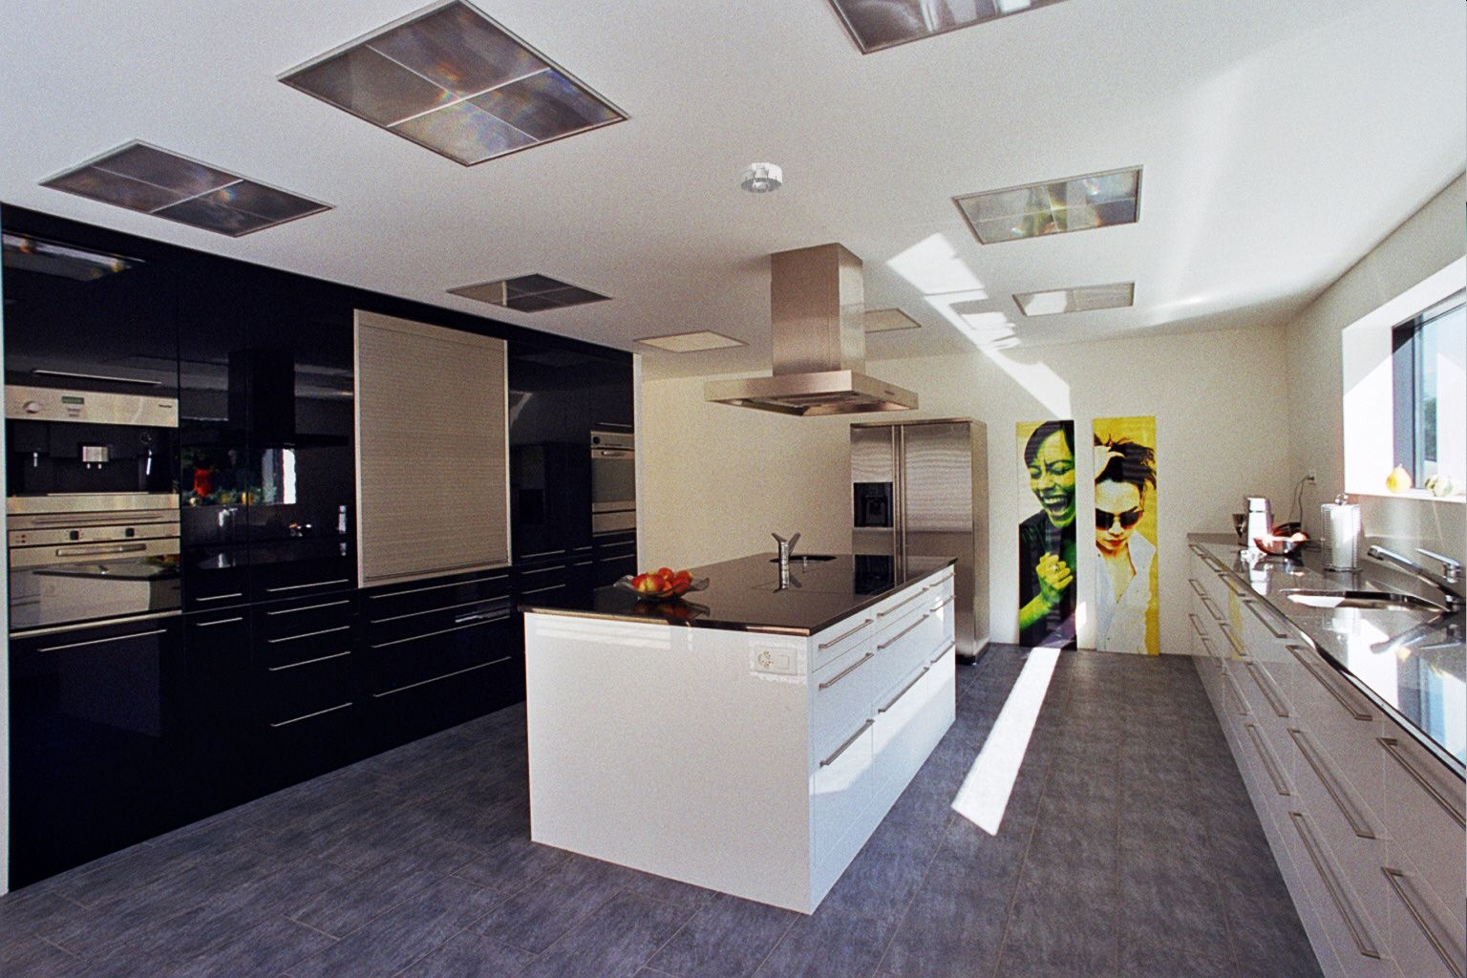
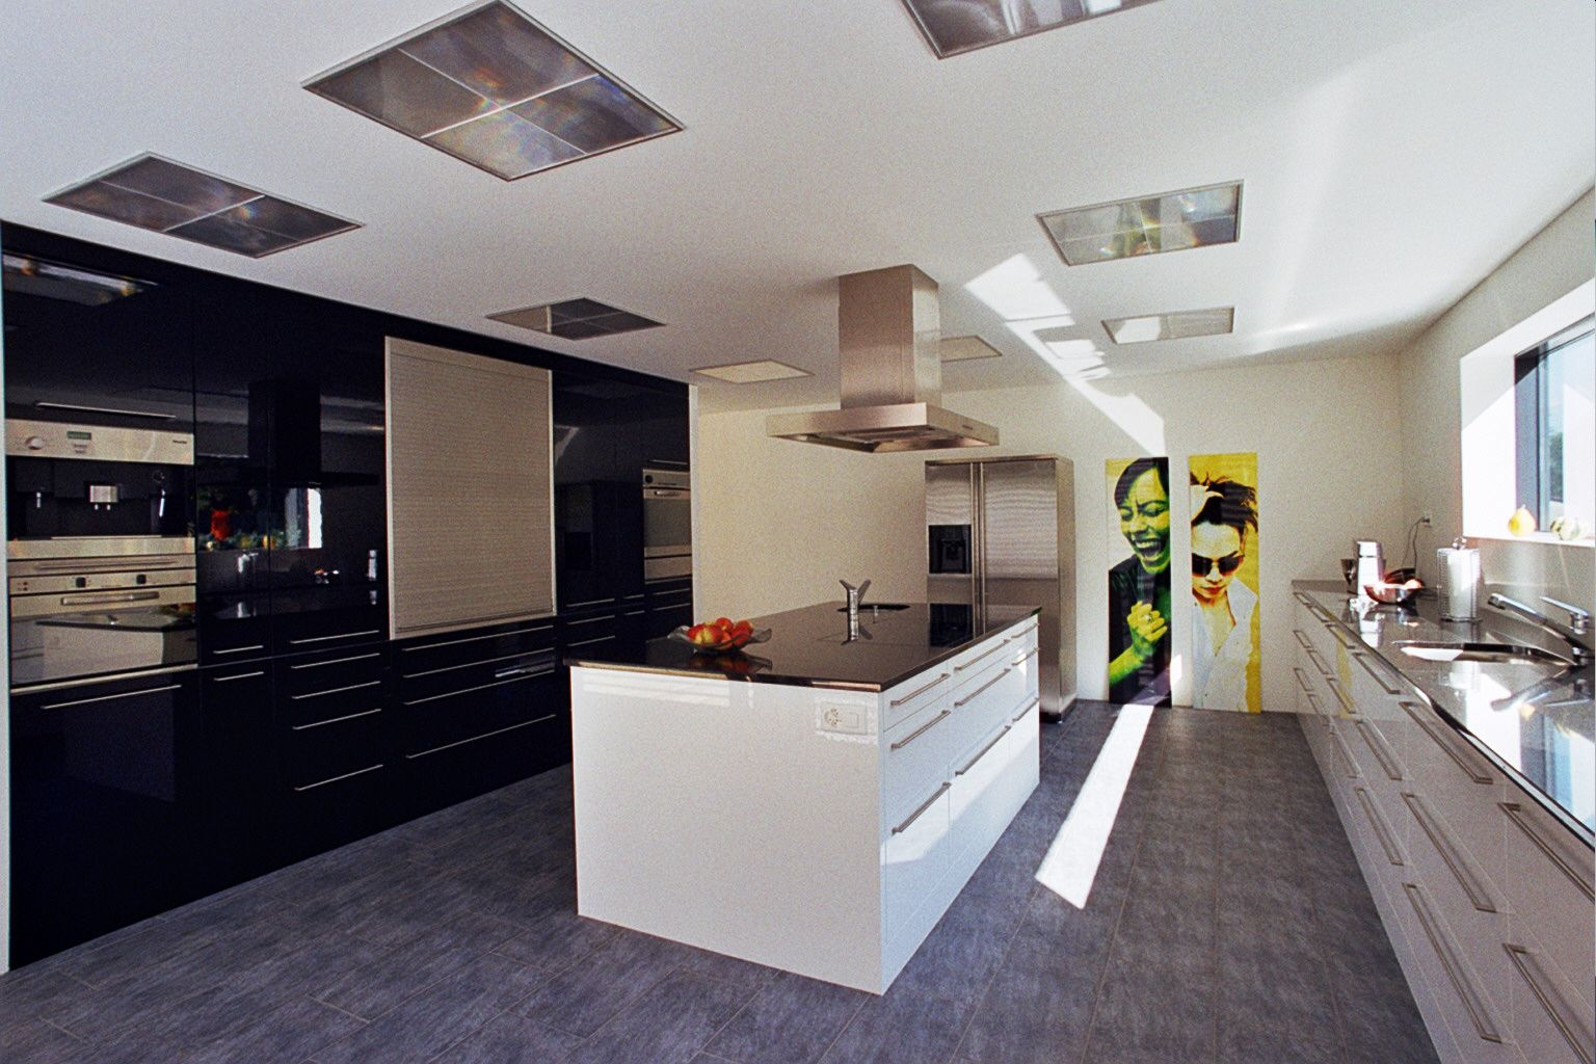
- smoke detector [739,162,784,194]
